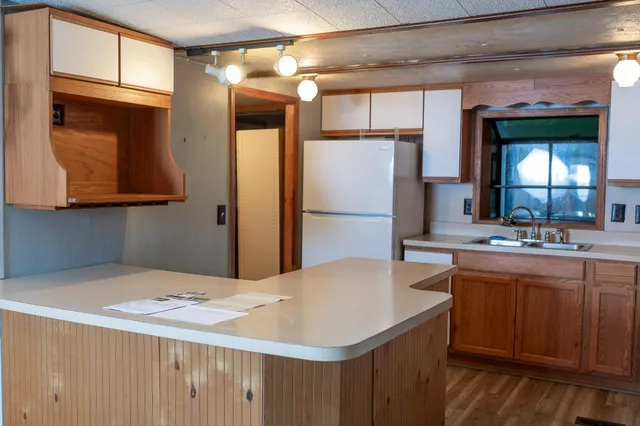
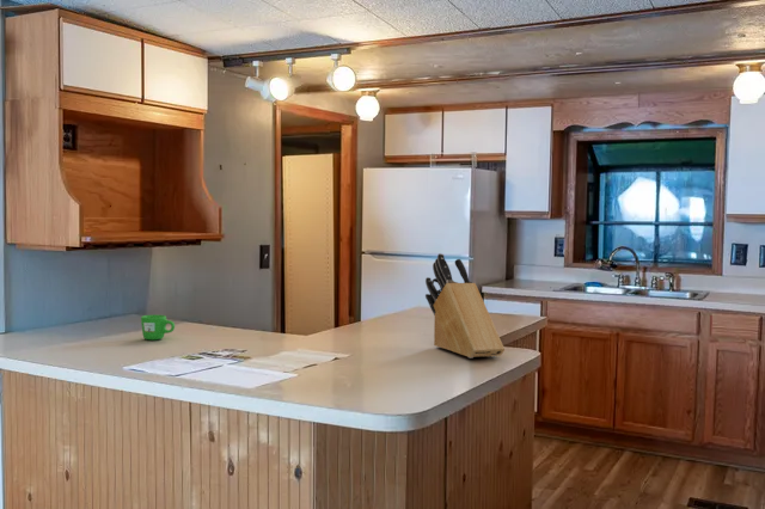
+ mug [140,314,176,341]
+ knife block [424,252,506,360]
